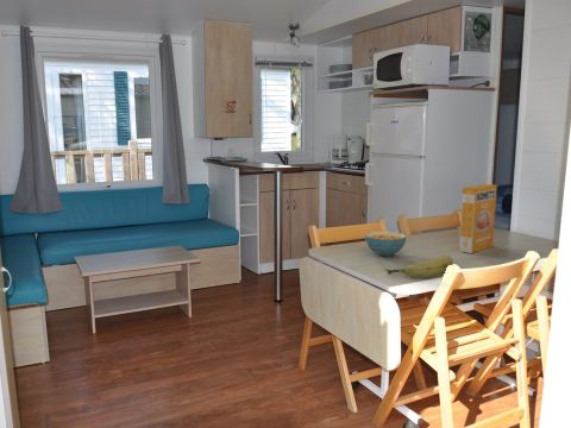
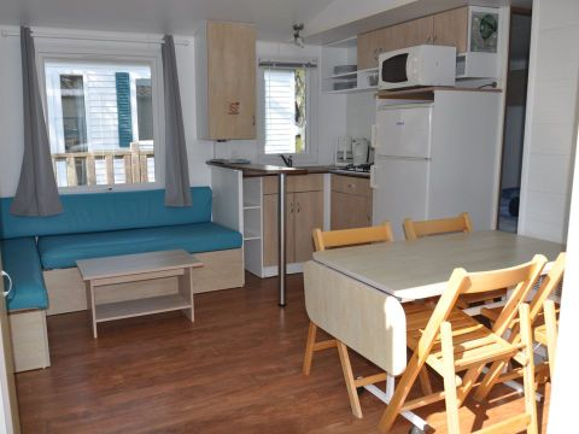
- cereal bowl [364,231,407,257]
- cereal box [458,183,498,254]
- fruit [384,254,453,279]
